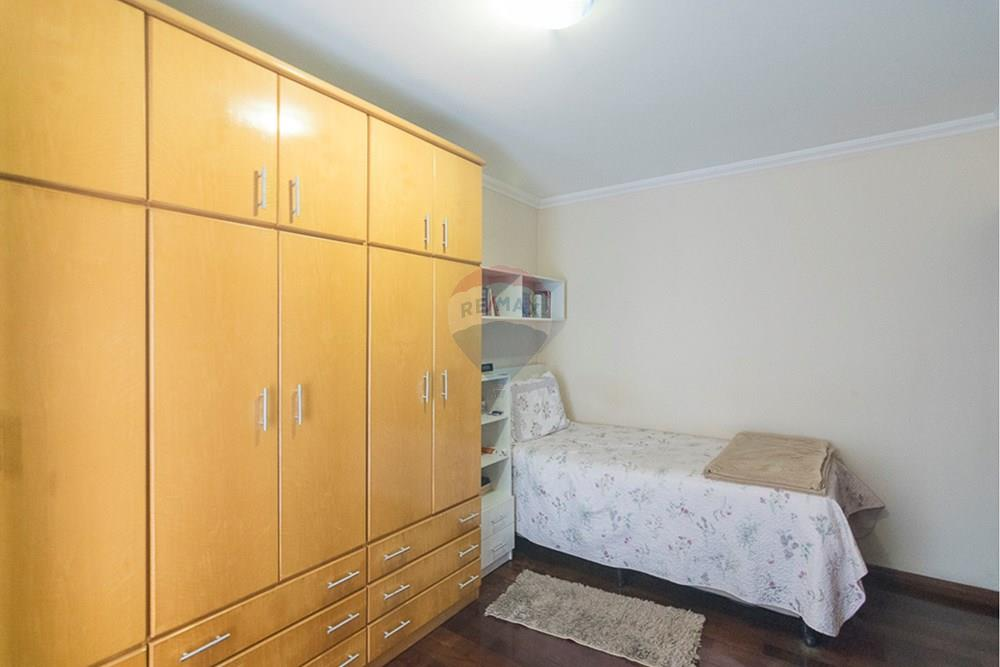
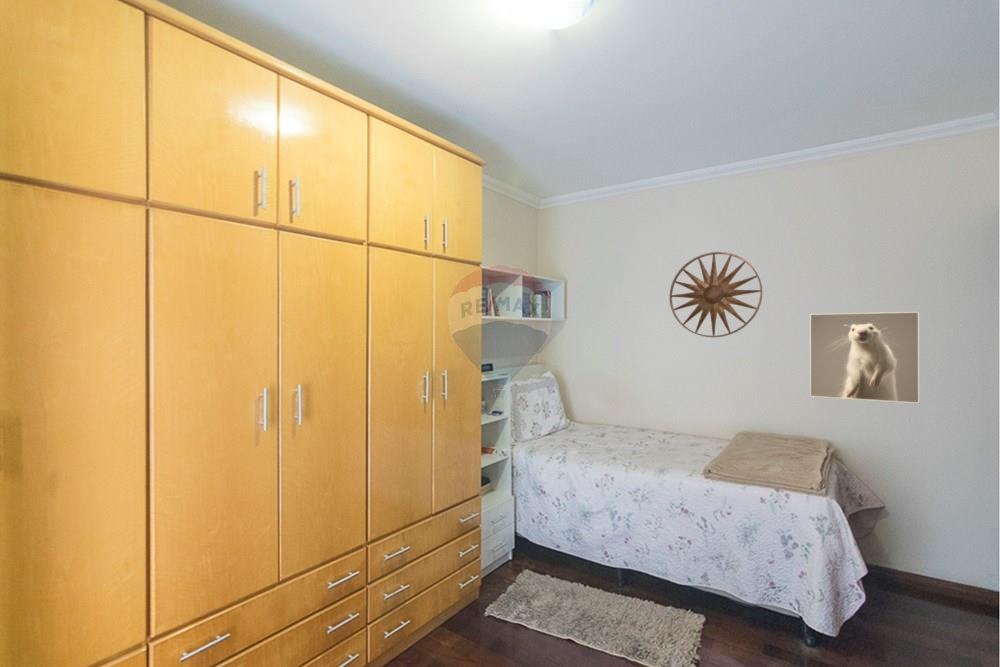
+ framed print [809,311,920,404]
+ wall art [669,251,763,338]
